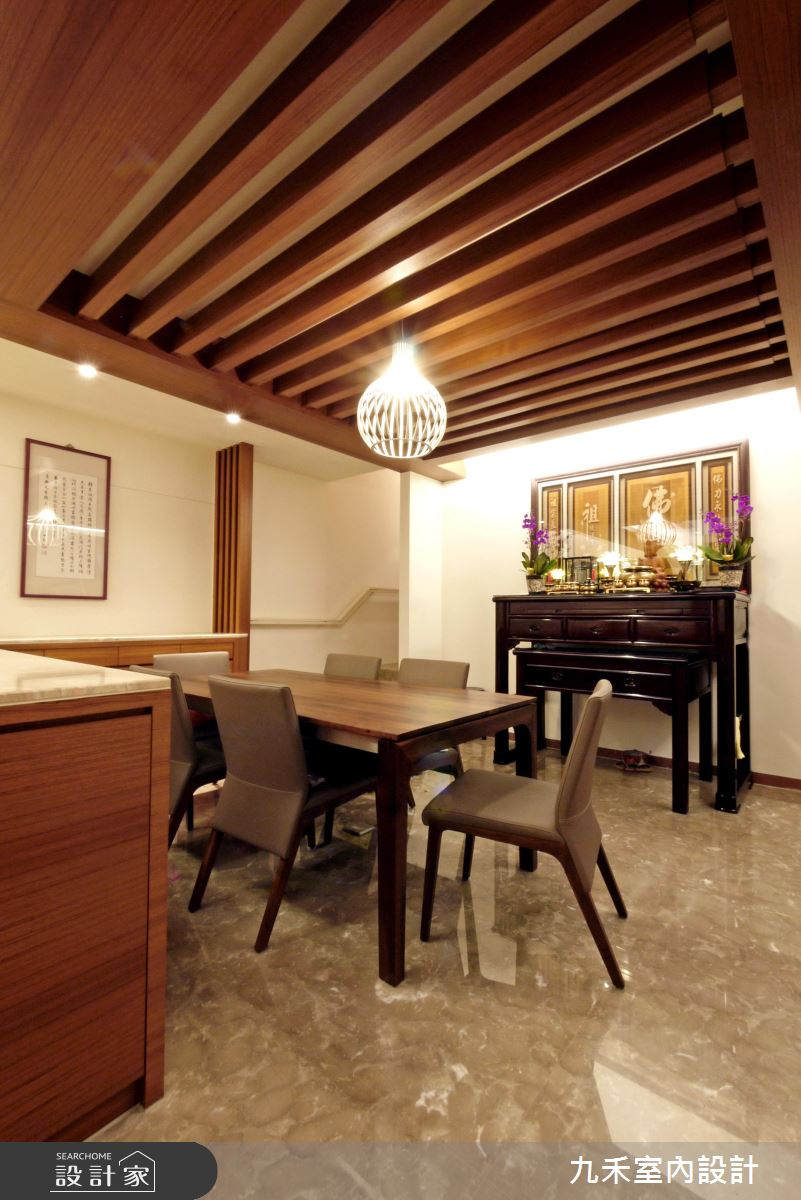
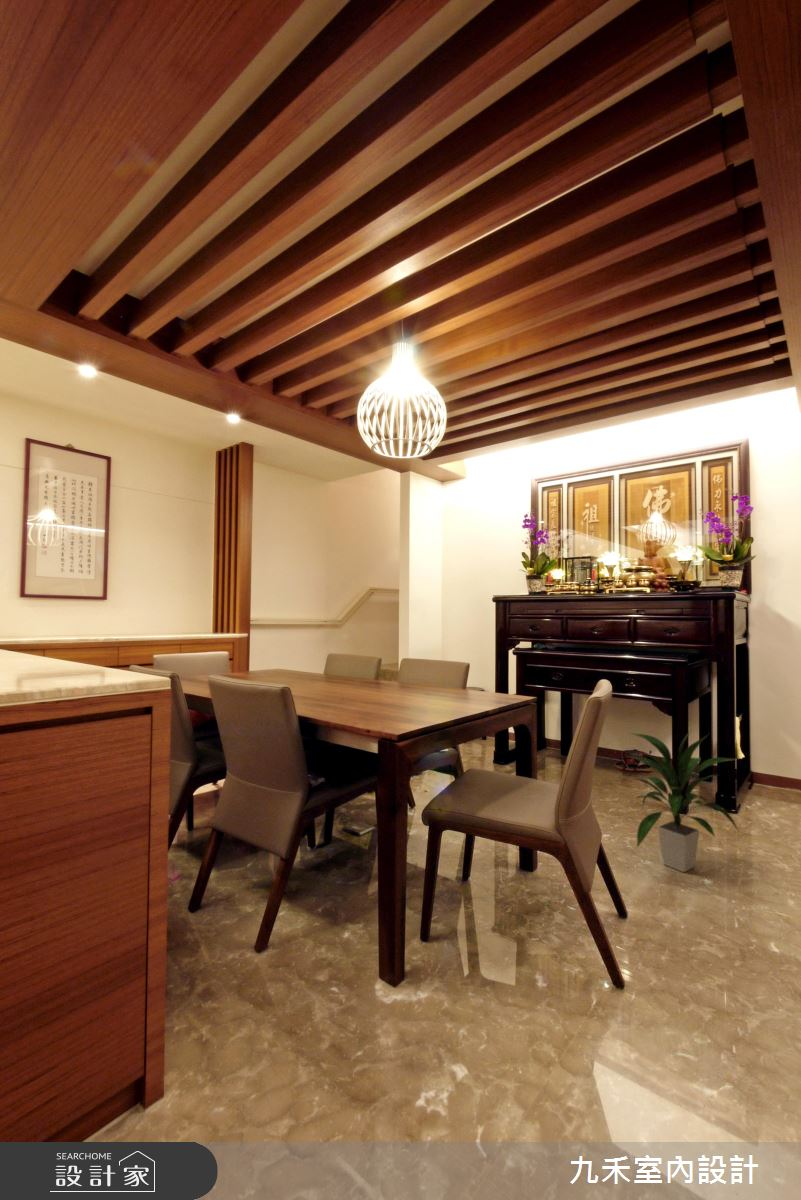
+ indoor plant [623,729,740,873]
